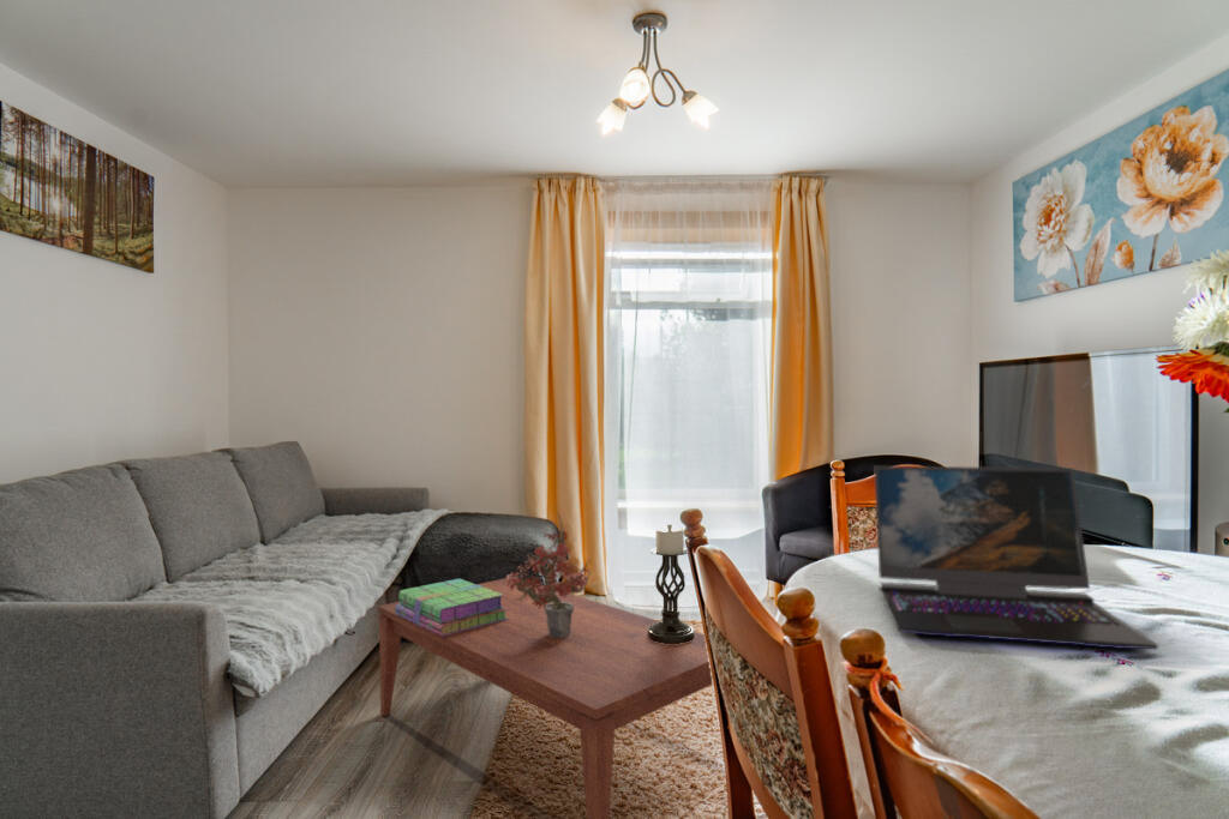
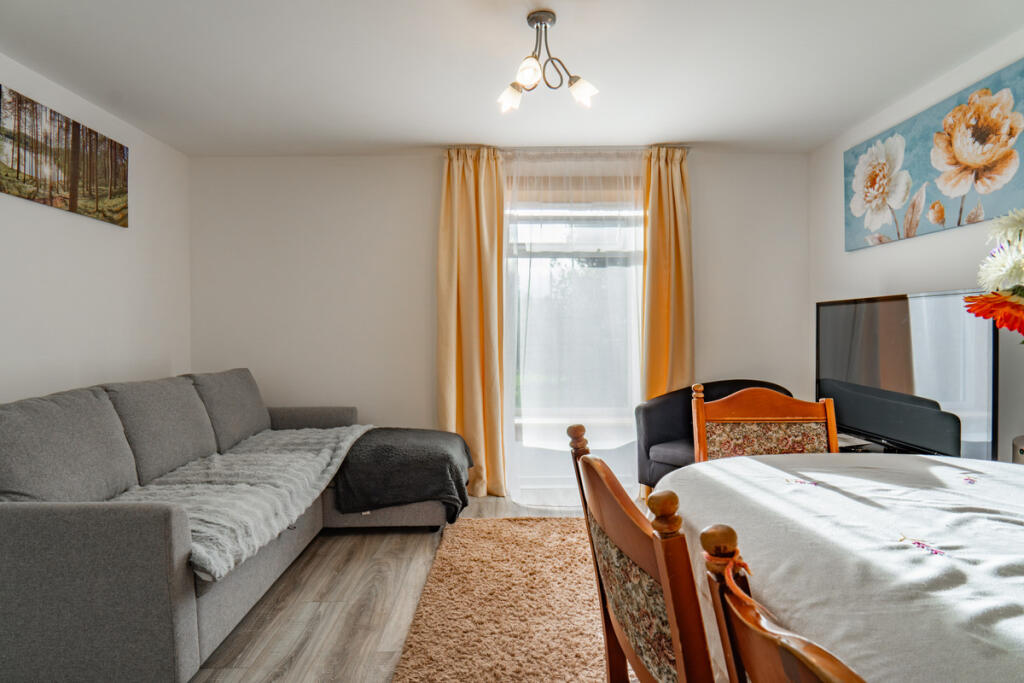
- coffee table [377,576,713,819]
- stack of books [395,578,508,637]
- candle holder [647,523,695,644]
- potted plant [505,511,593,638]
- laptop [873,465,1161,650]
